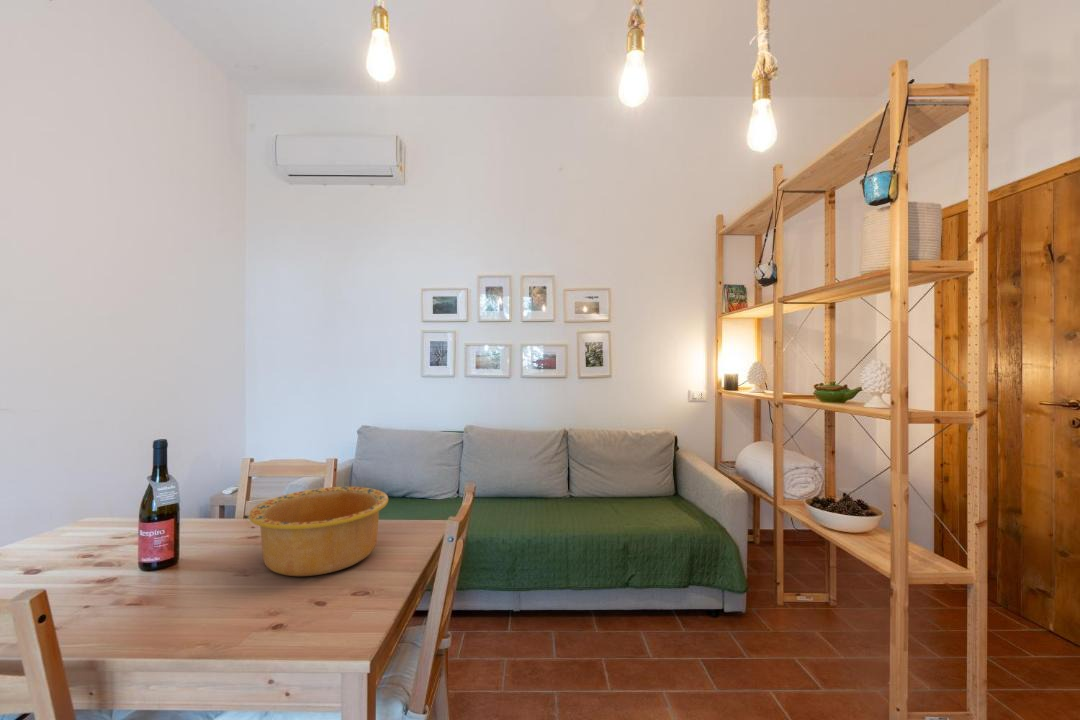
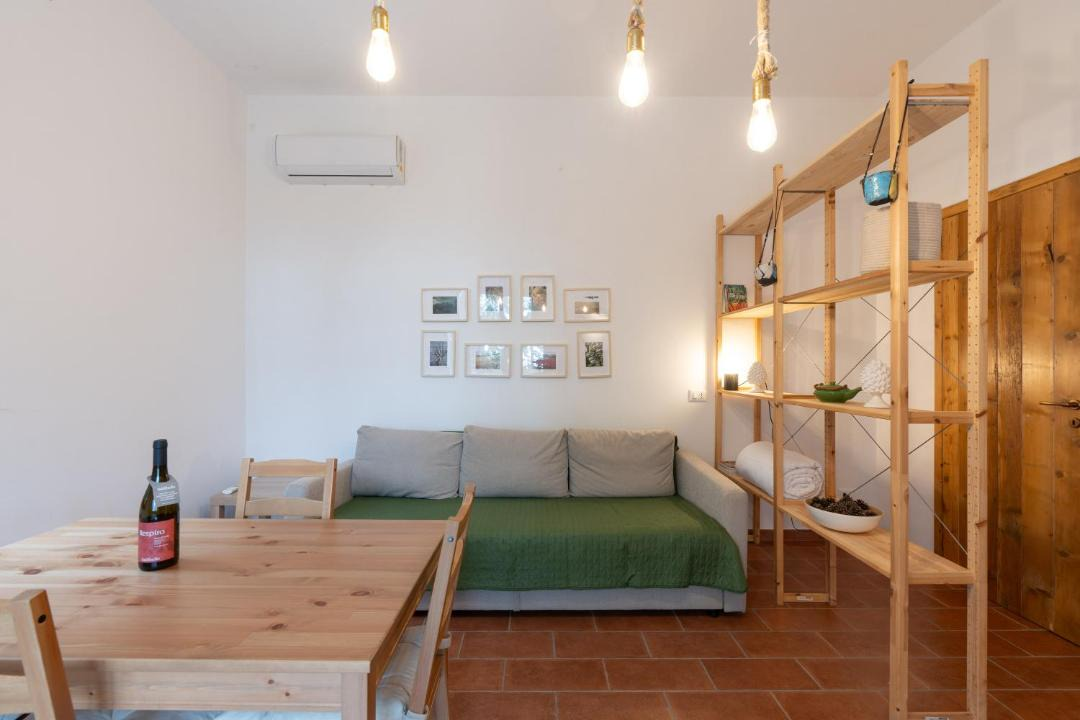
- bowl [248,486,389,577]
